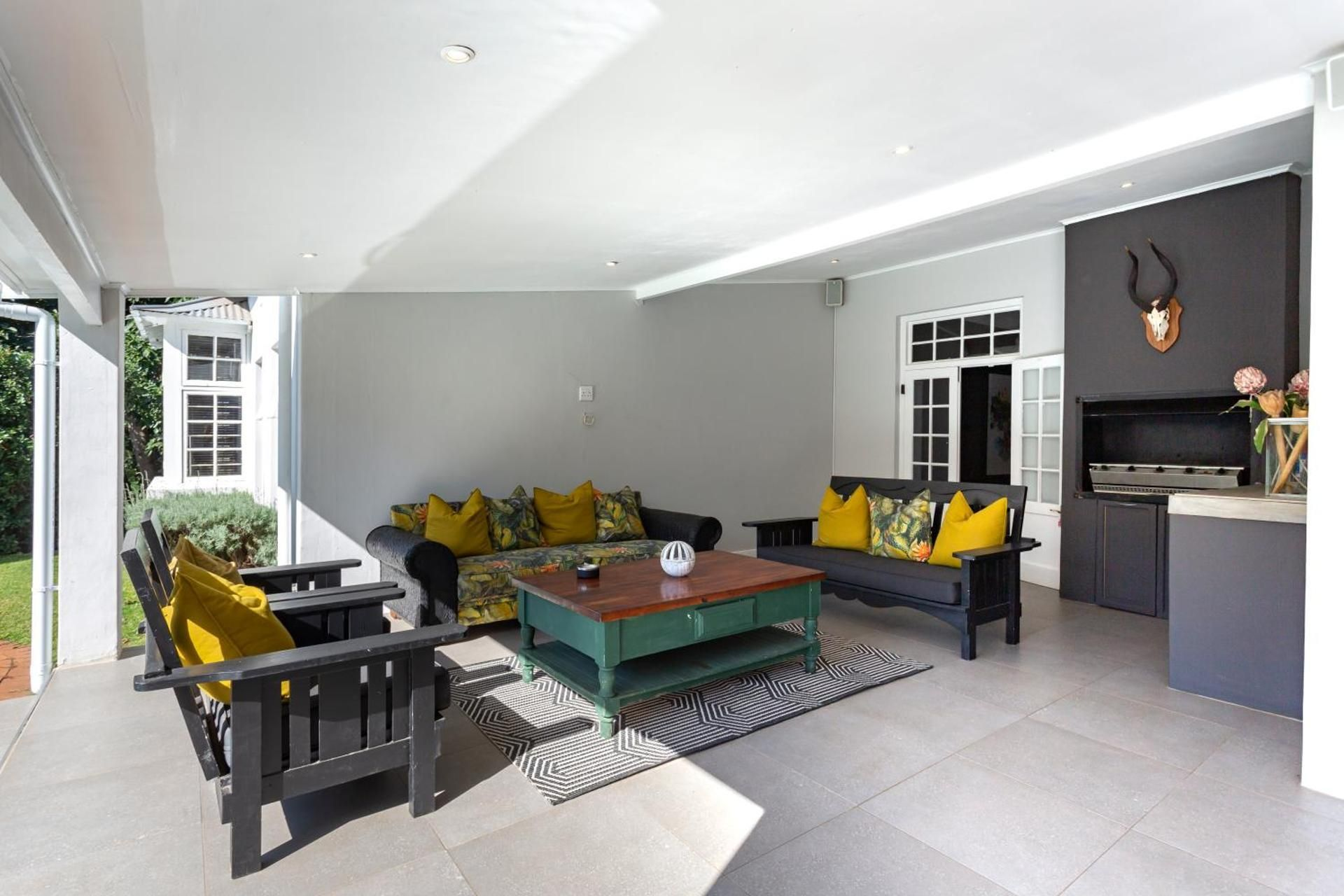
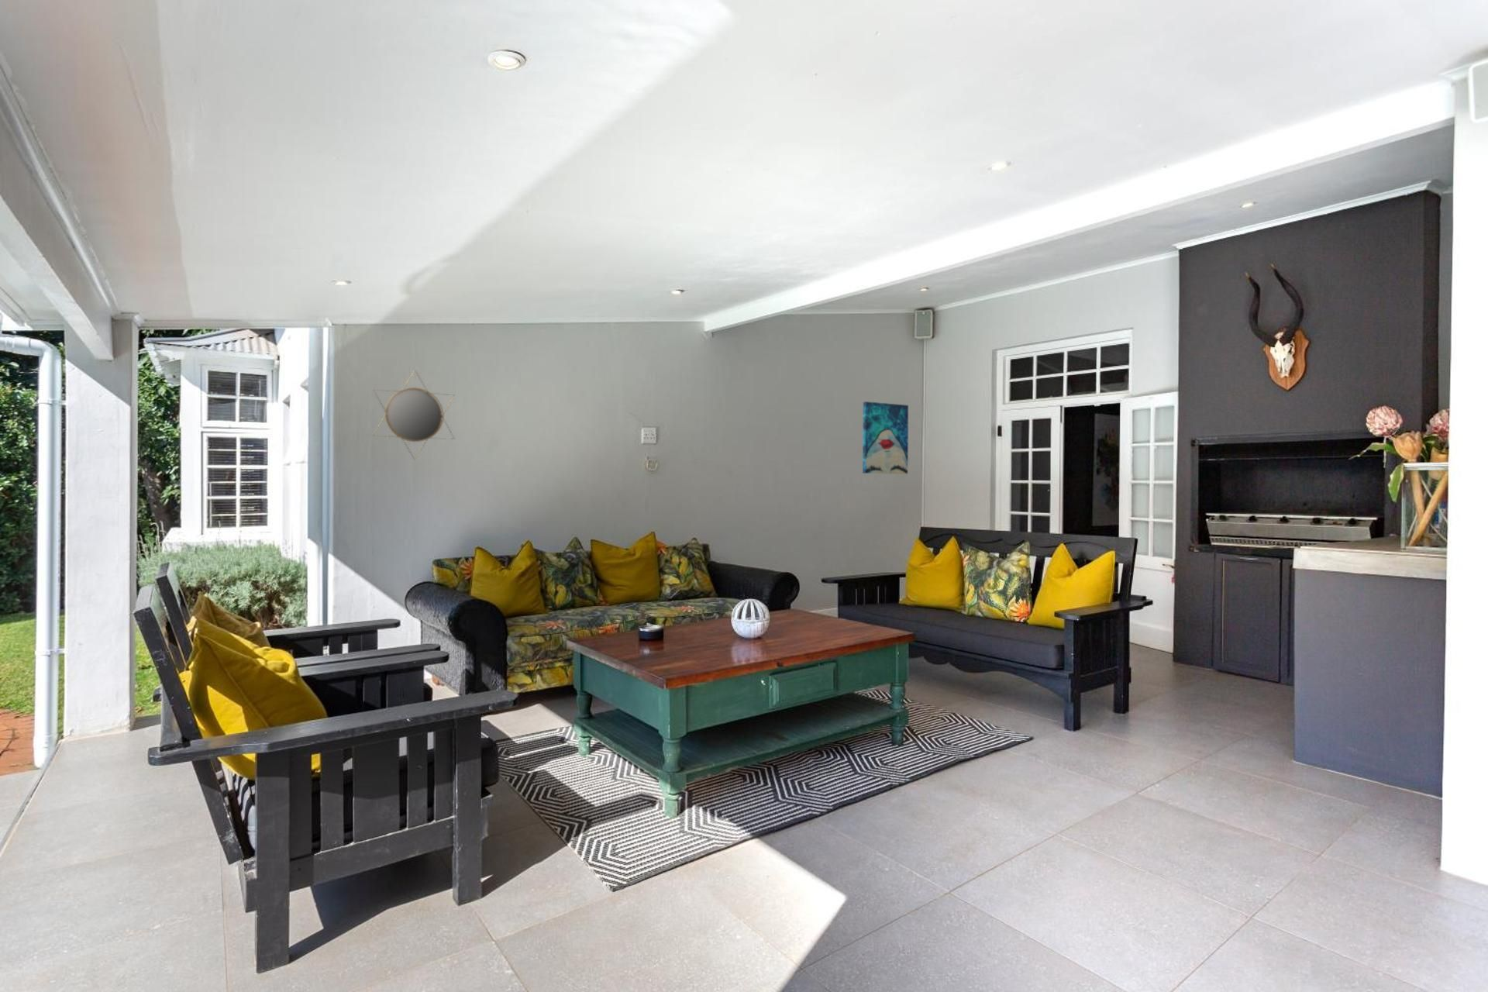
+ home mirror [372,370,456,461]
+ wall art [861,401,909,475]
